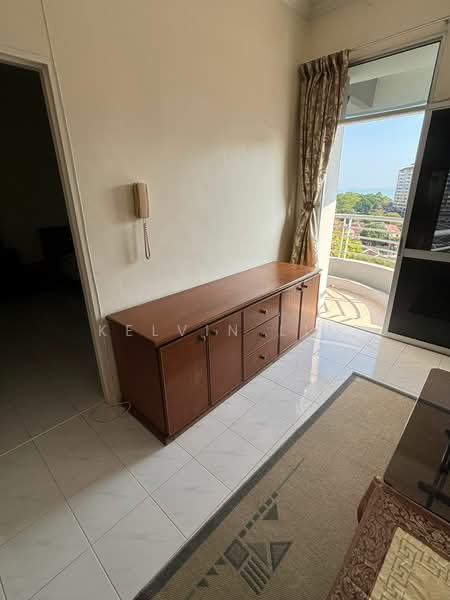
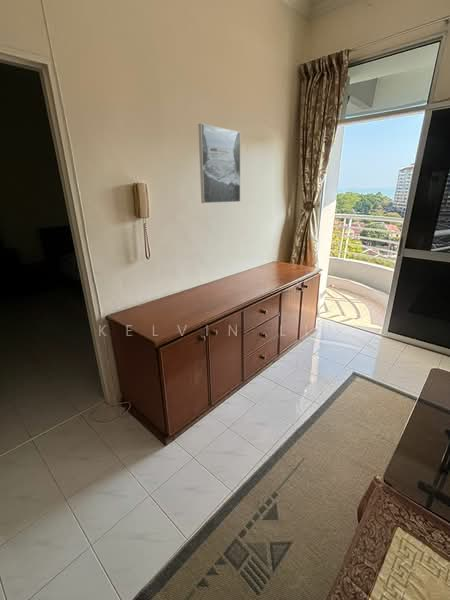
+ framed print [197,122,242,204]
